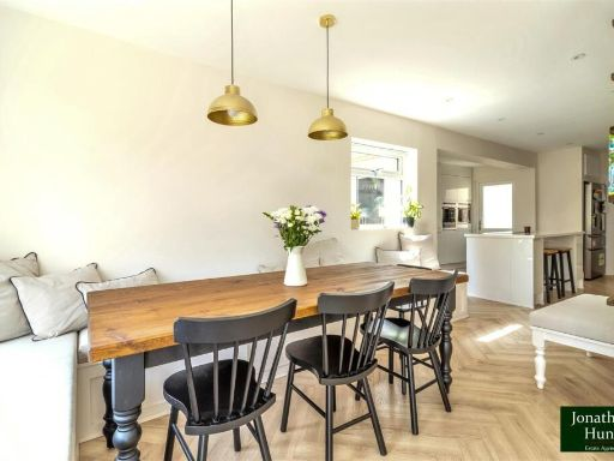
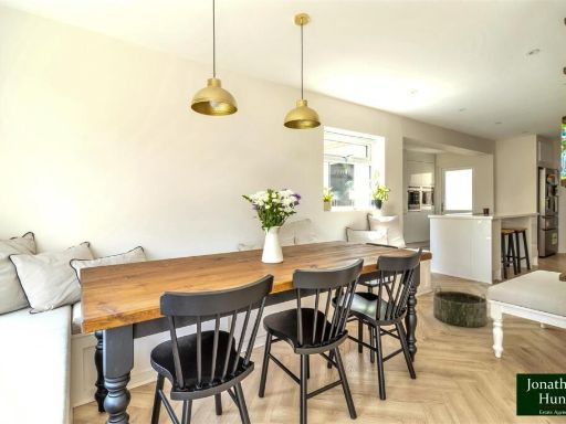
+ basket [432,285,489,328]
